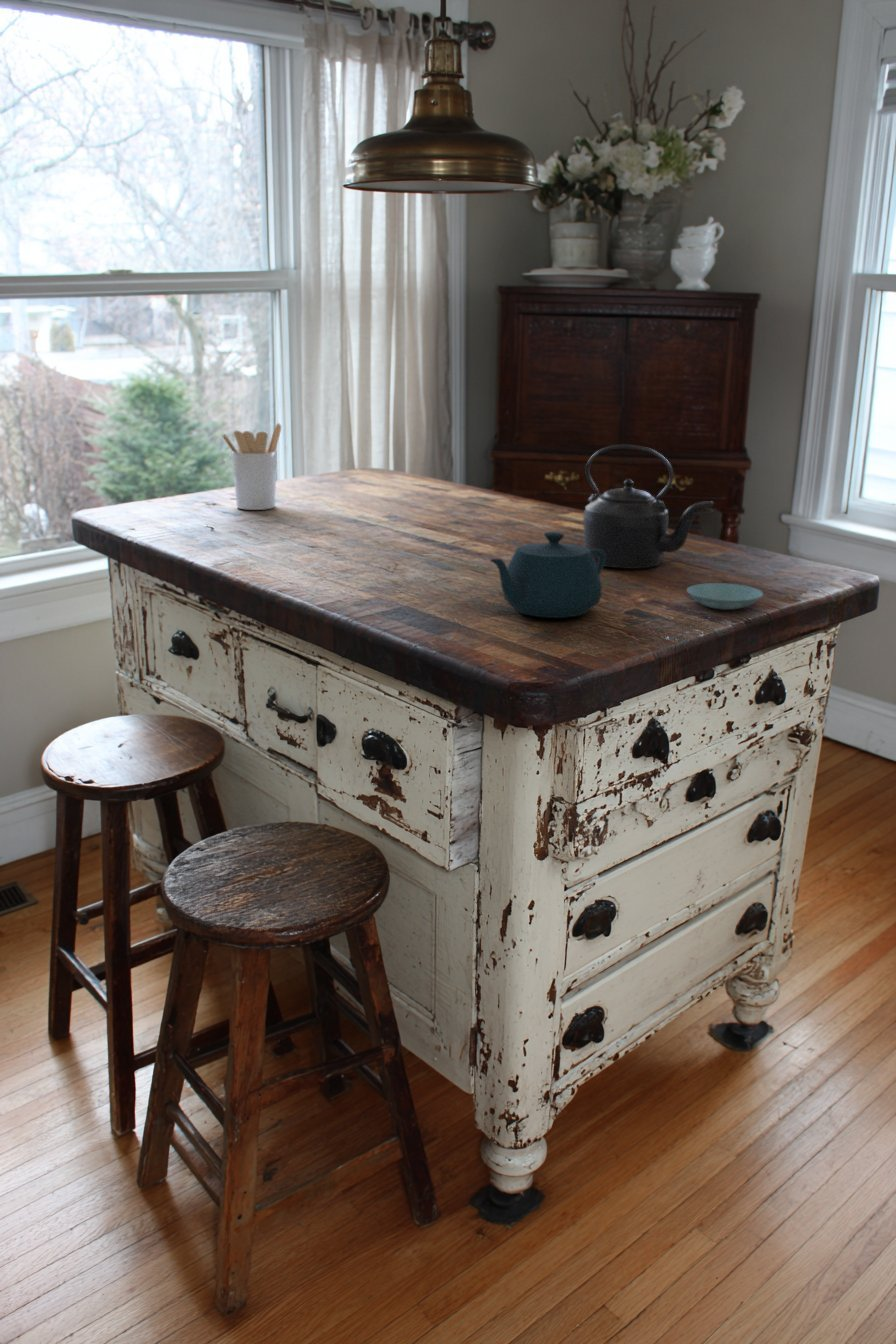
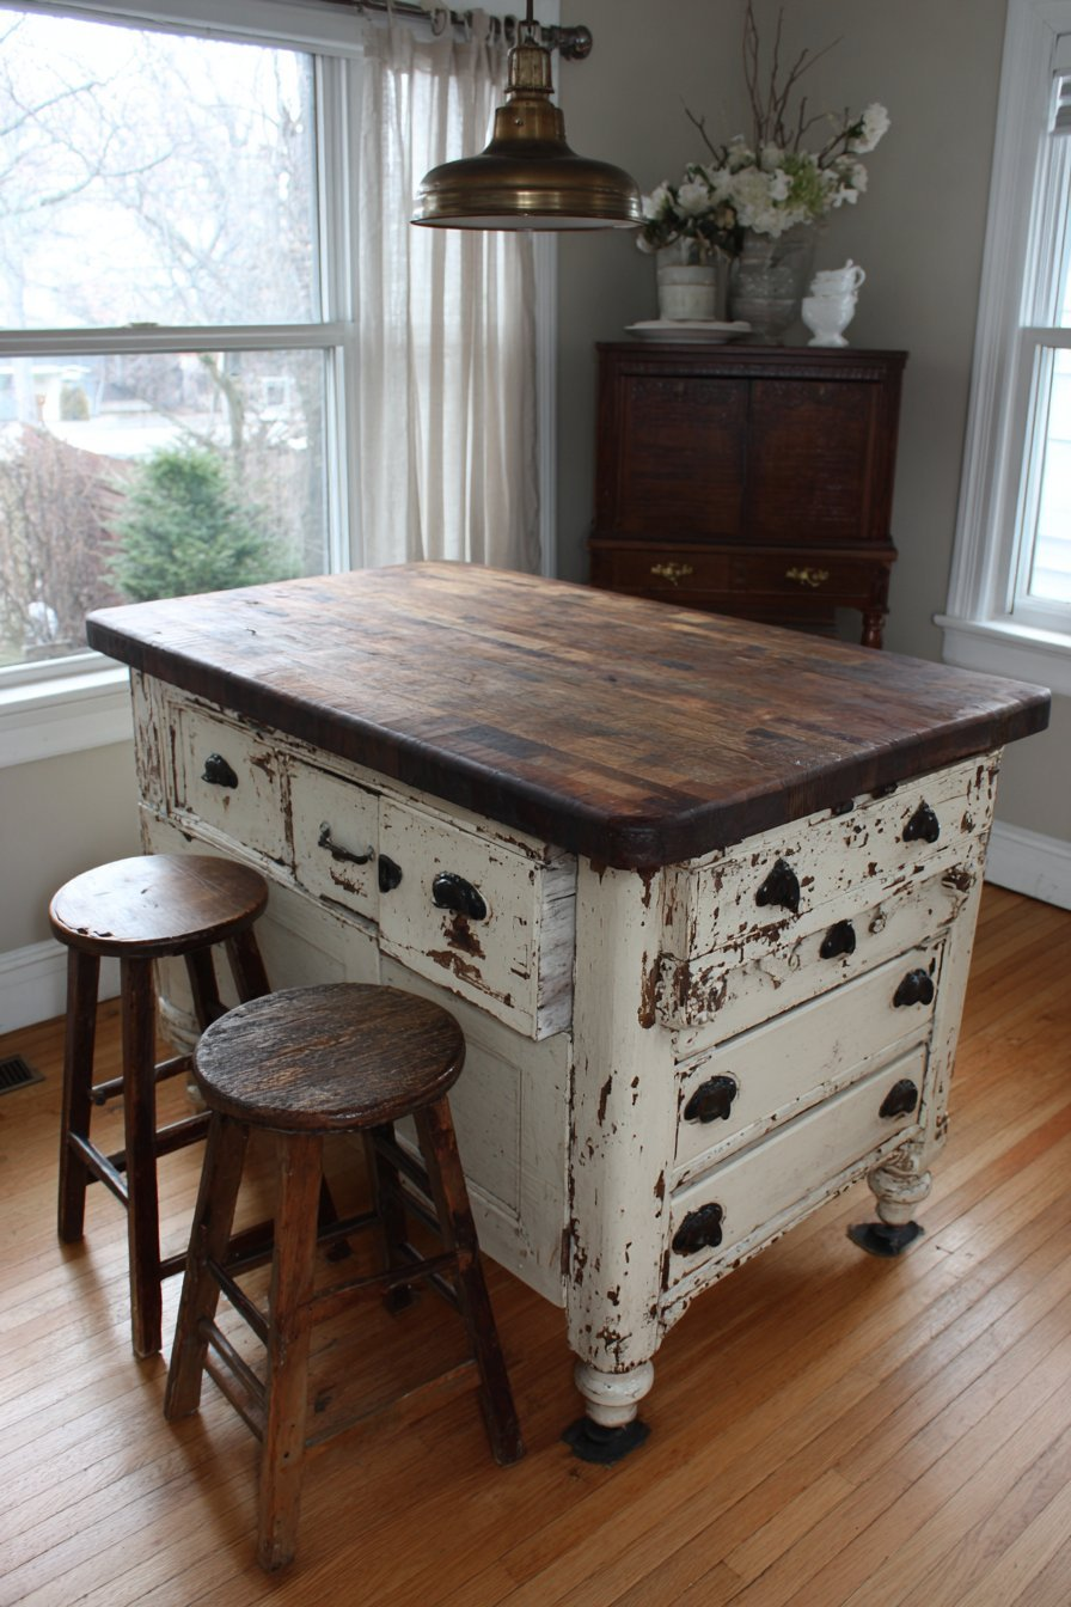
- kettle [582,444,715,570]
- teapot [489,531,606,619]
- utensil holder [220,422,282,511]
- saucer [686,582,764,611]
